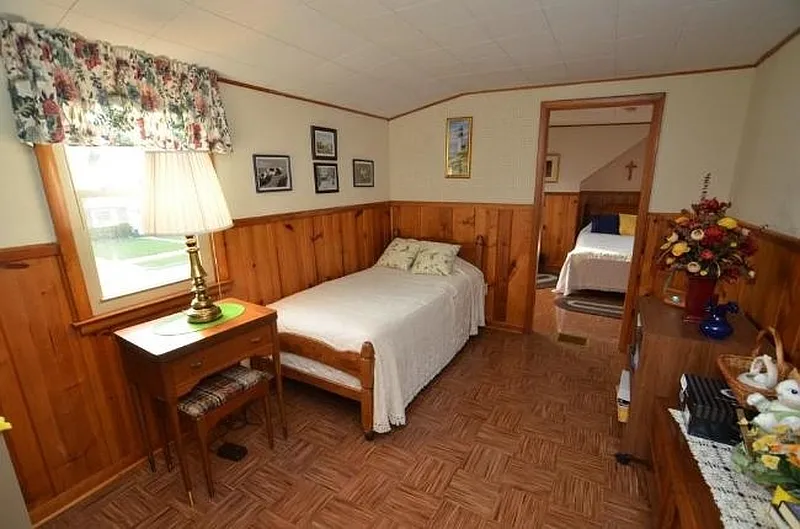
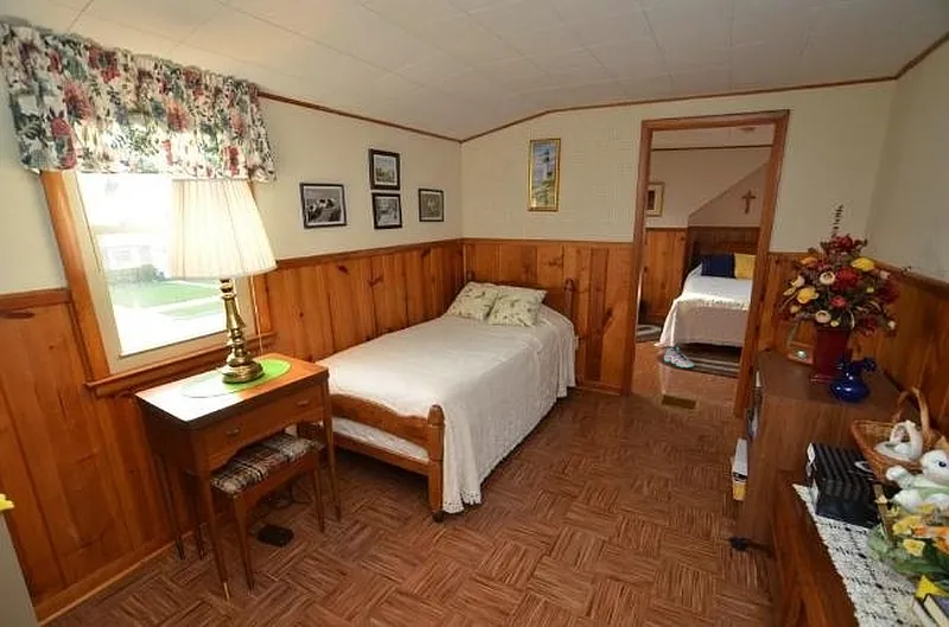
+ sneaker [663,341,695,369]
